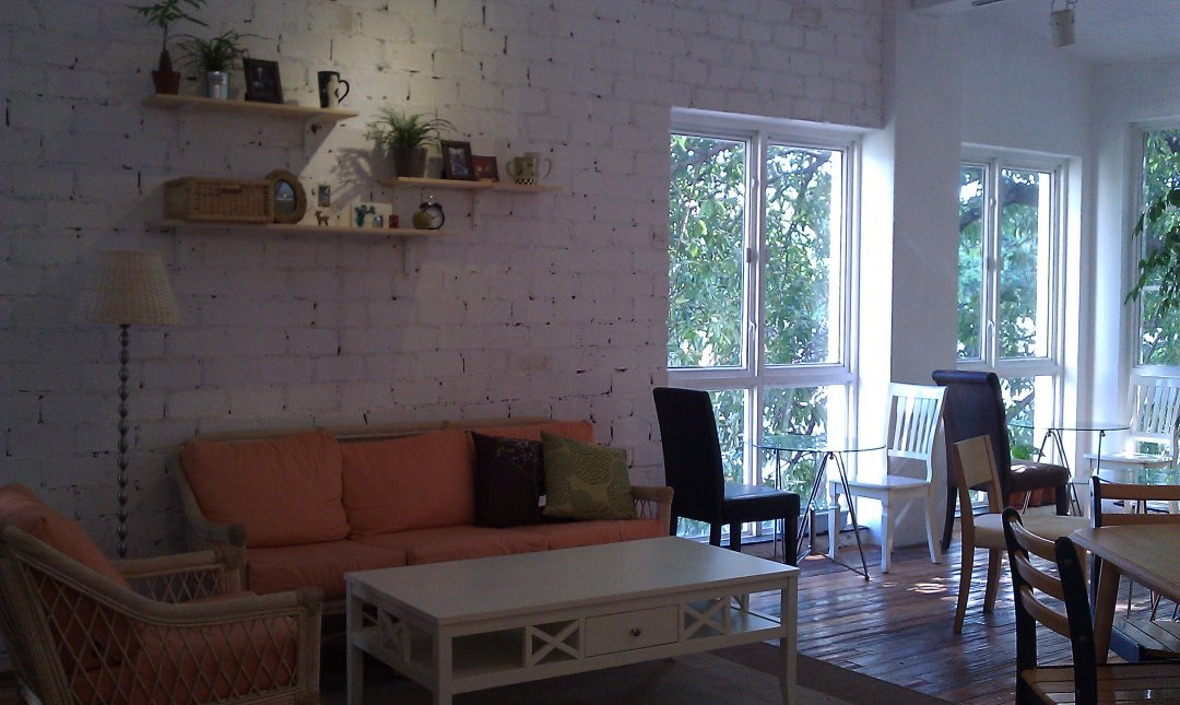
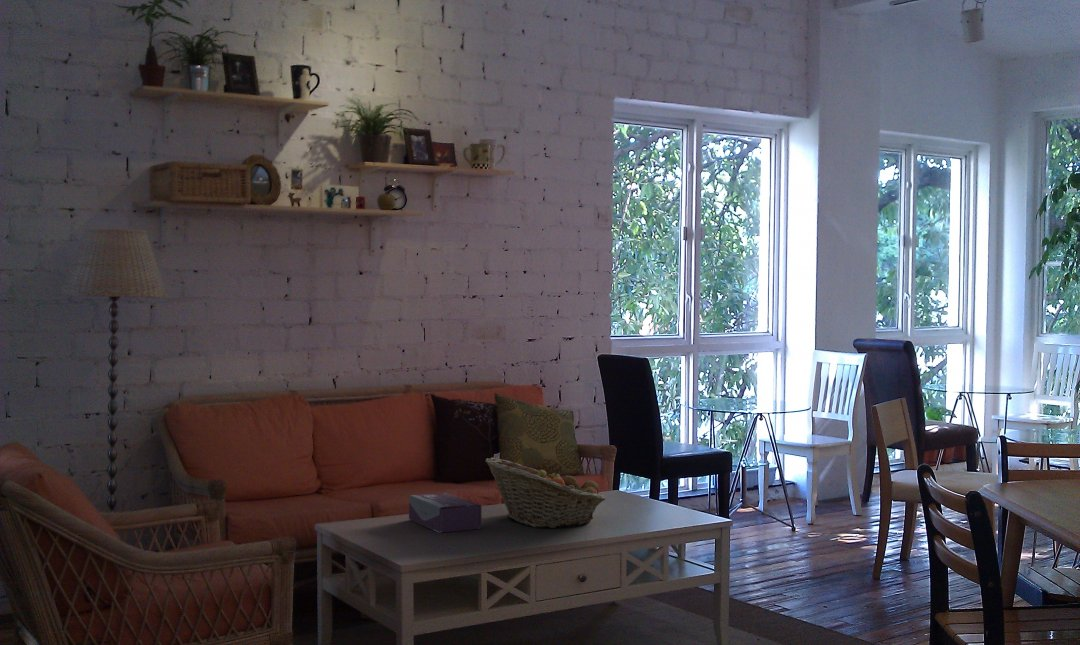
+ tissue box [408,492,482,534]
+ fruit basket [485,456,606,529]
